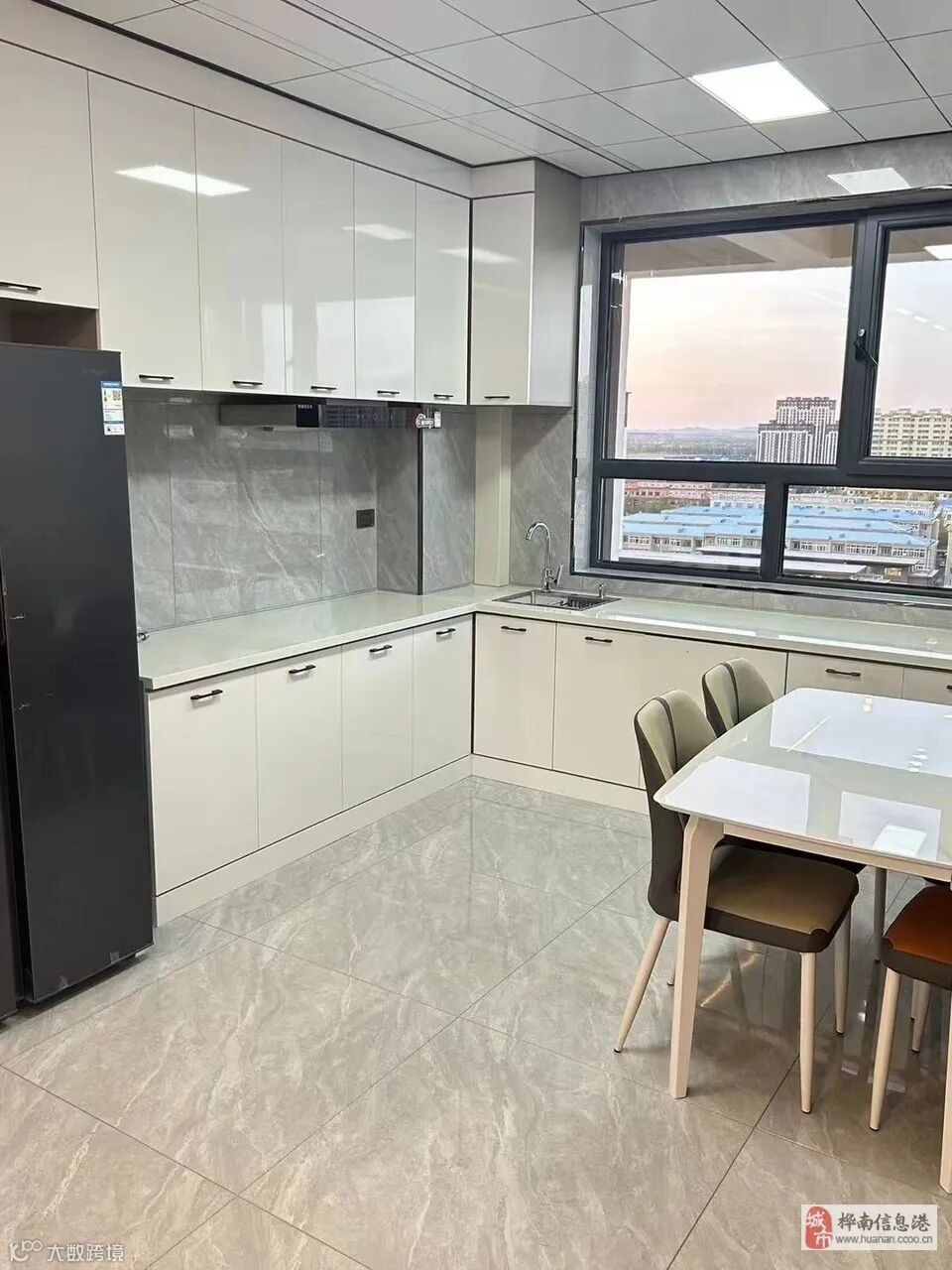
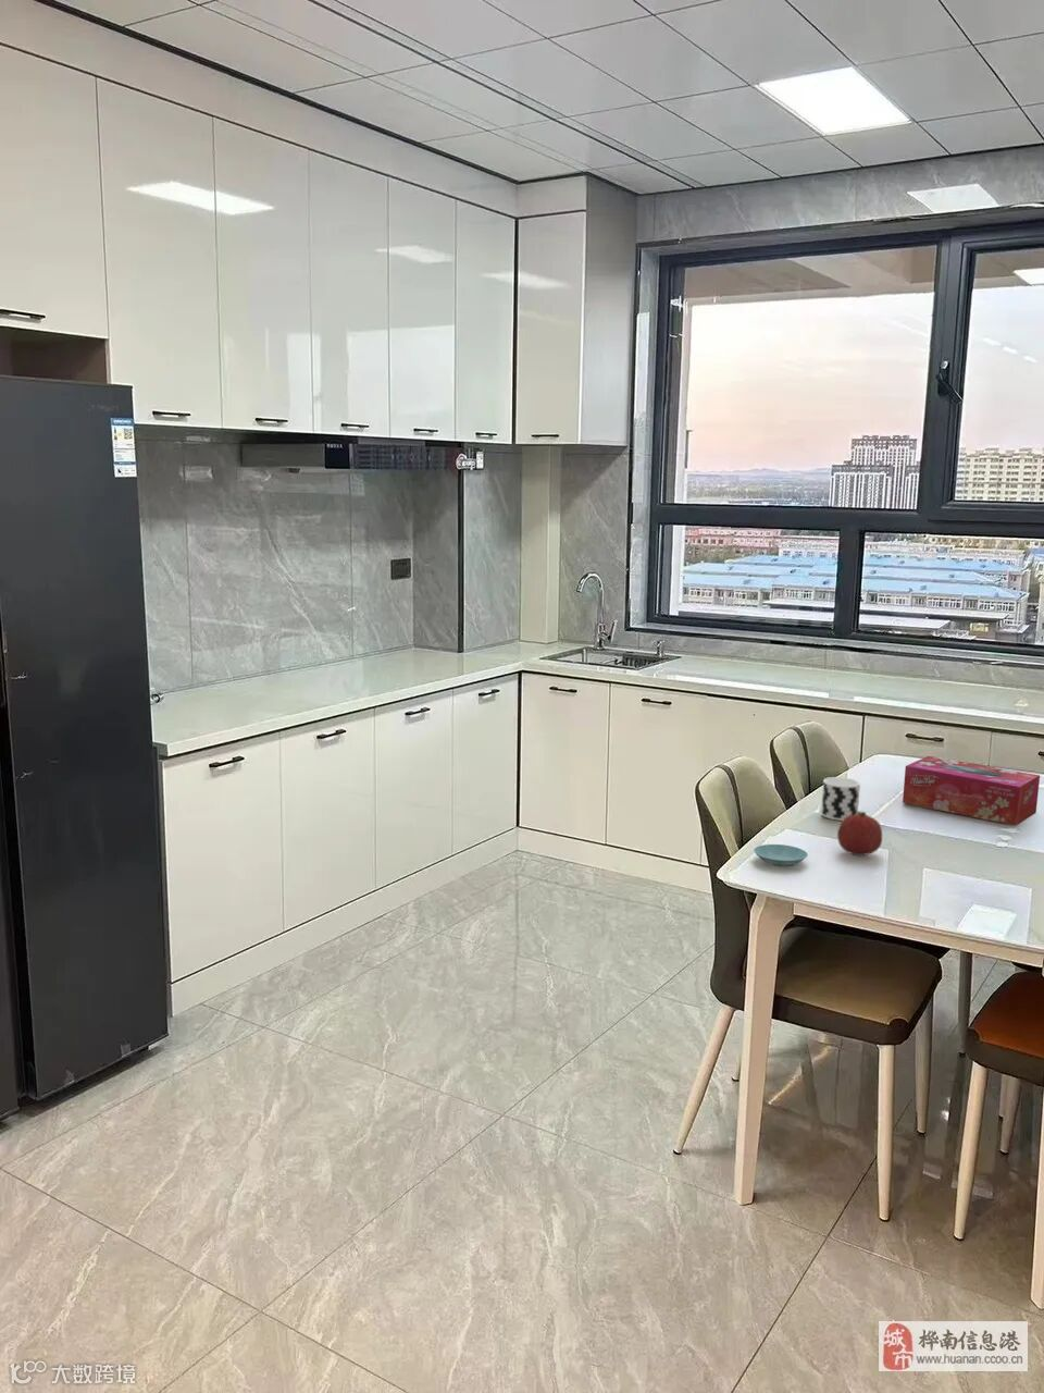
+ cup [820,775,861,822]
+ fruit [837,809,883,857]
+ saucer [752,843,809,868]
+ tissue box [901,756,1041,826]
